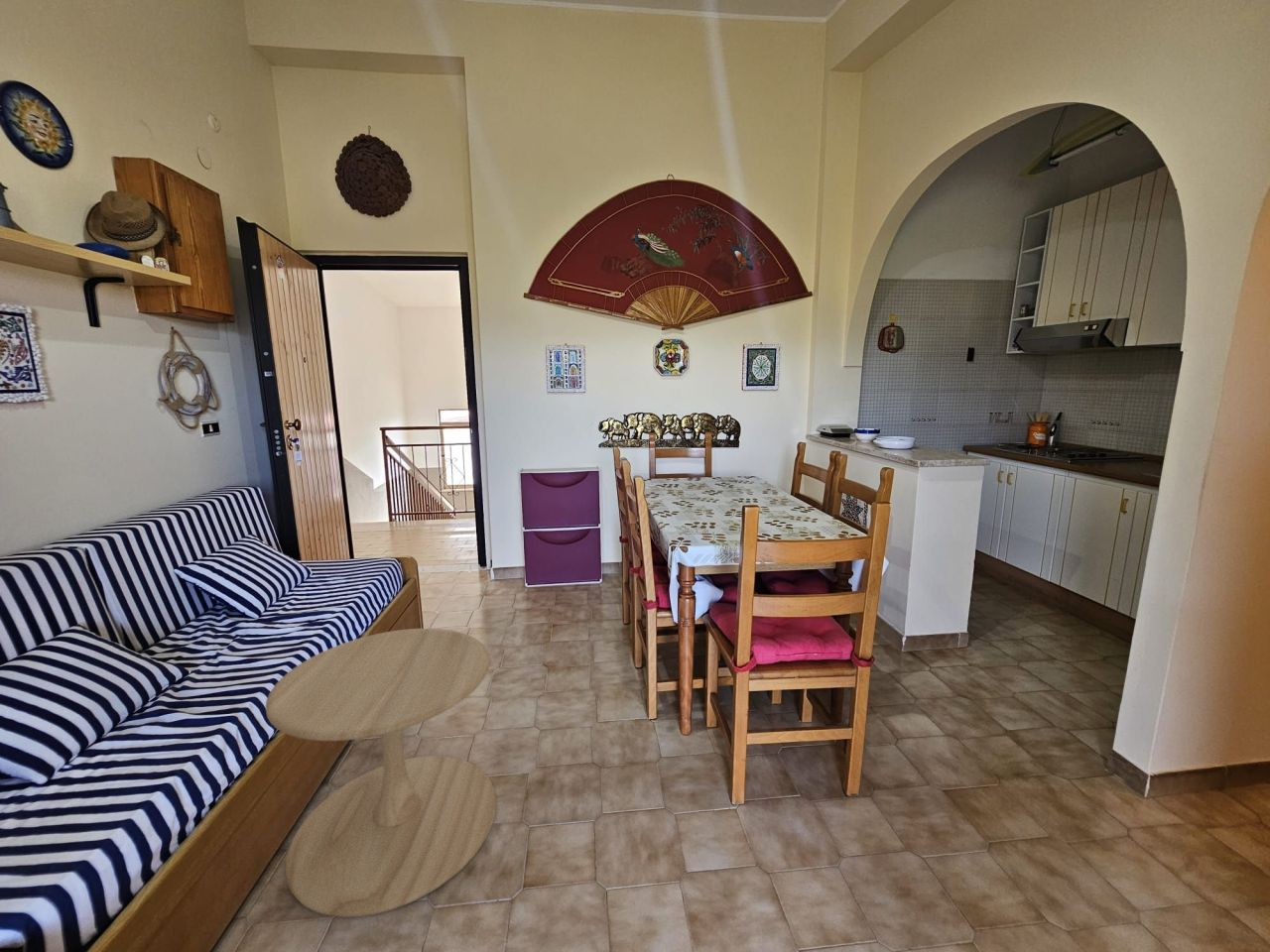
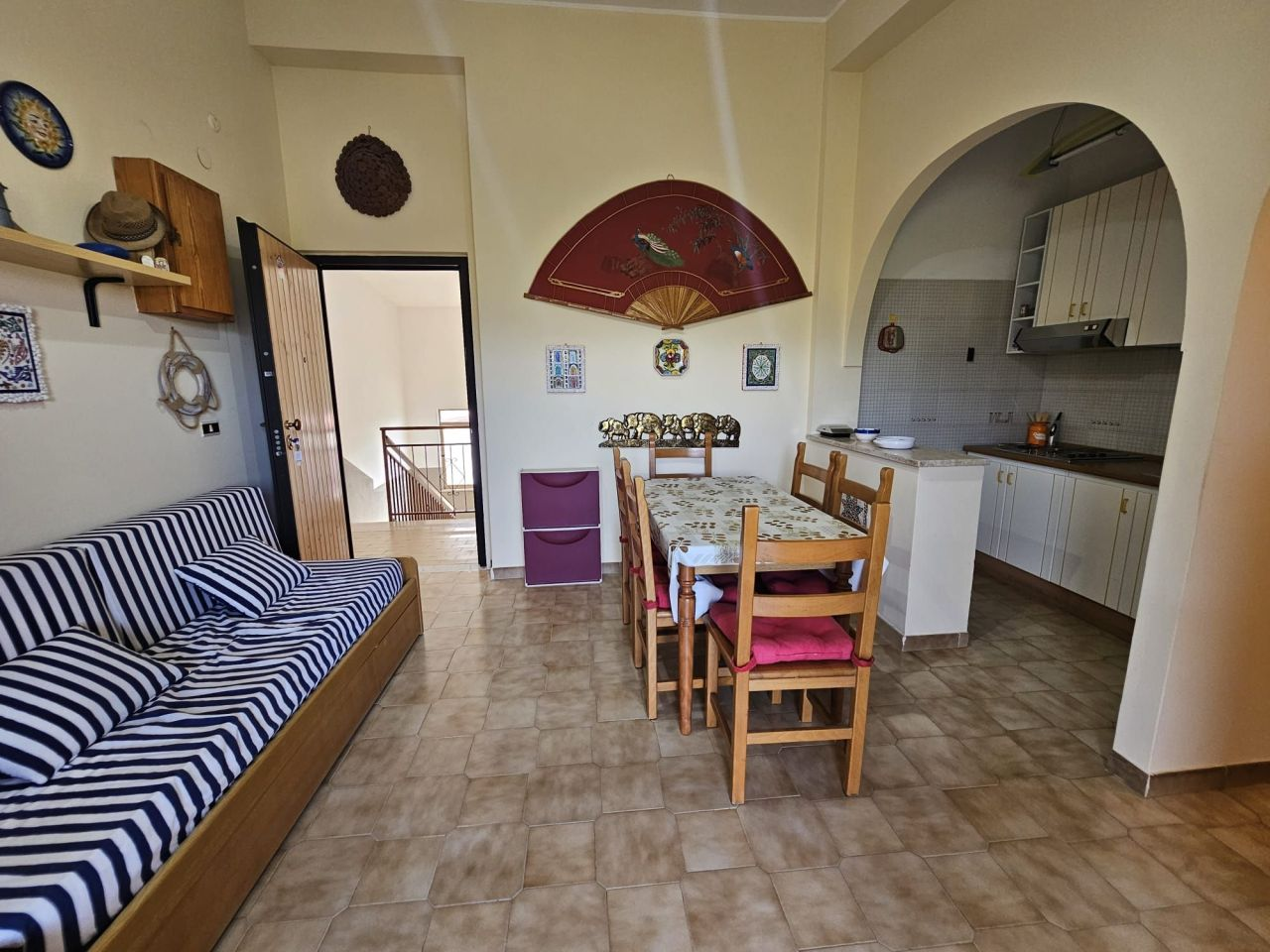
- side table [265,628,497,918]
